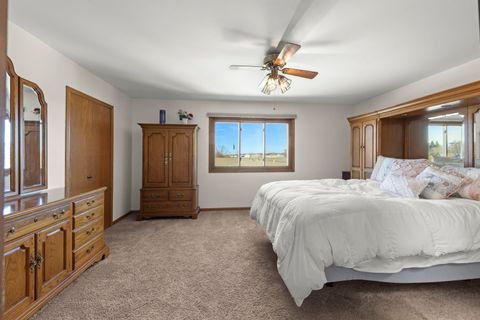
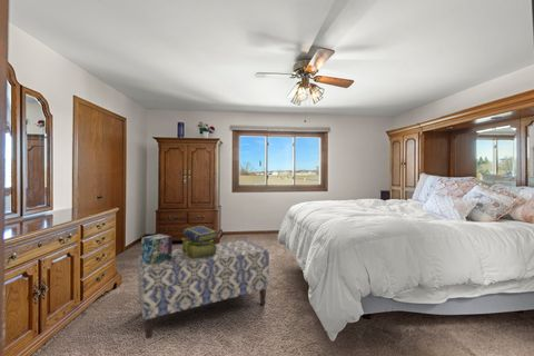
+ stack of books [180,225,219,260]
+ bench [137,239,270,339]
+ decorative box [140,233,174,265]
